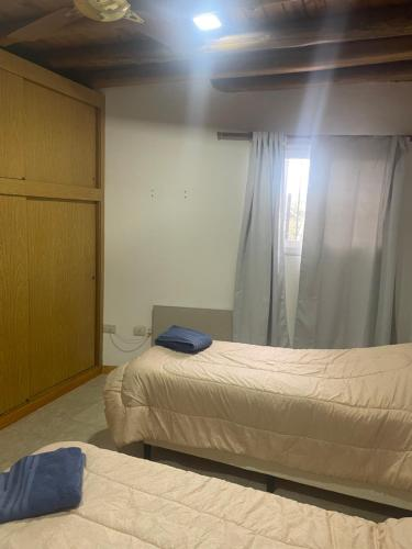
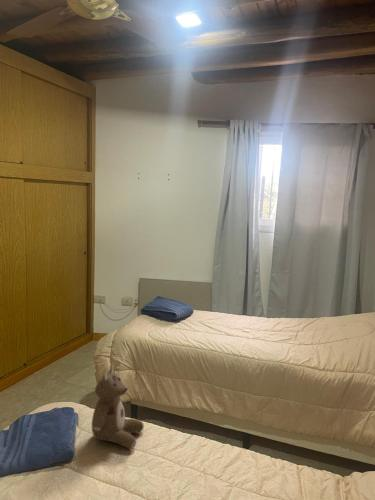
+ stuffed bear [91,363,145,449]
